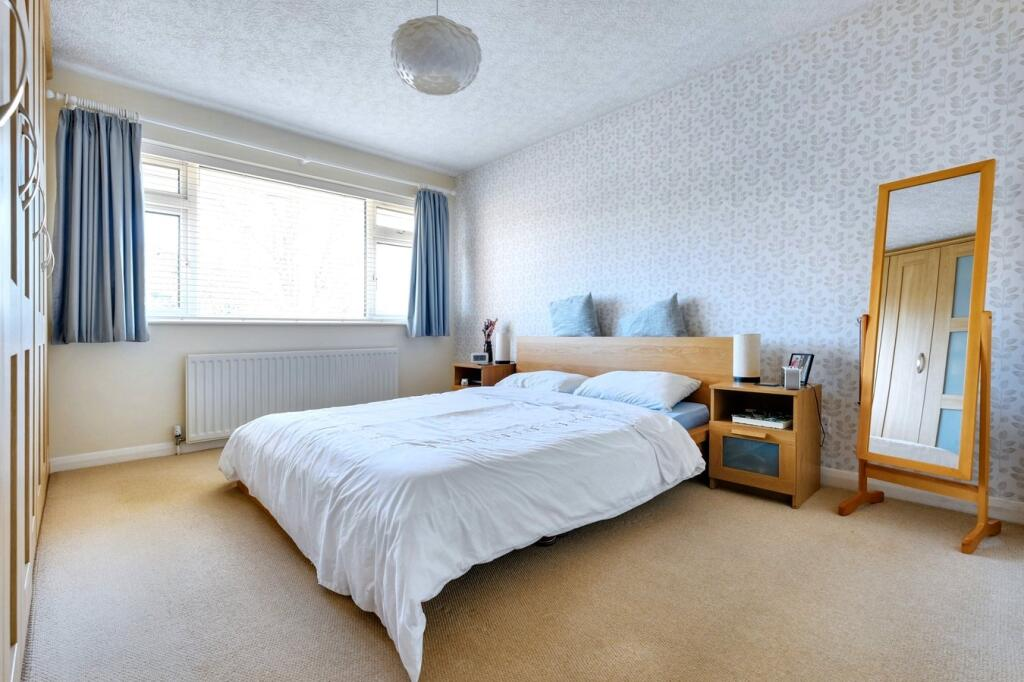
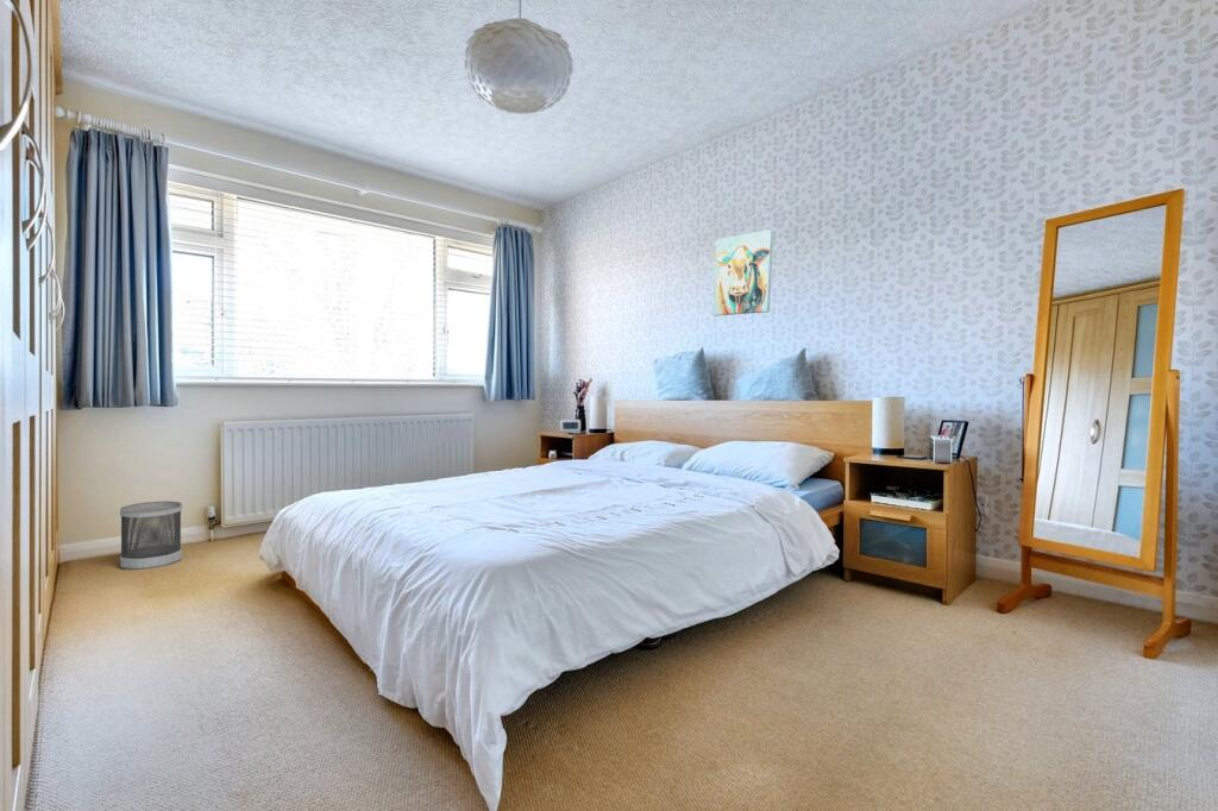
+ wastebasket [119,501,183,571]
+ wall art [711,228,774,318]
